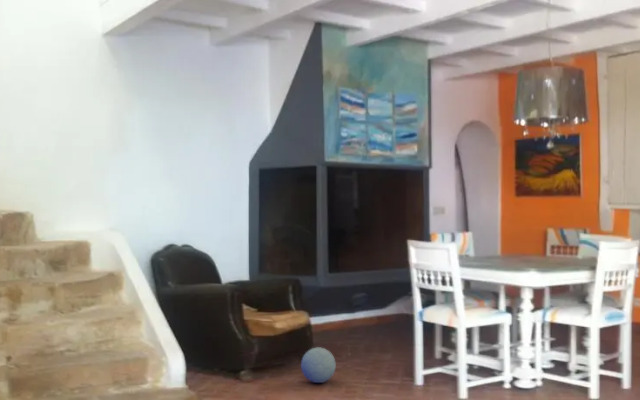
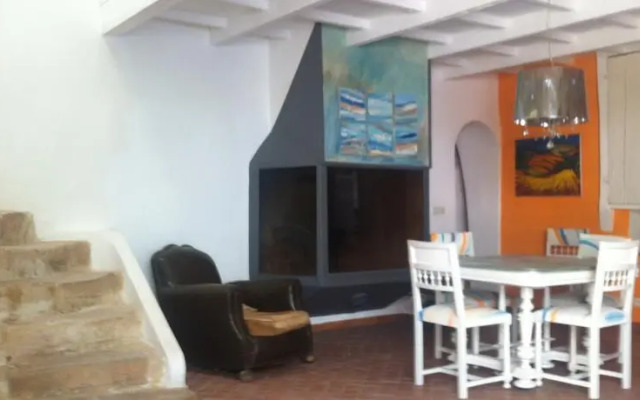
- ball [300,346,337,384]
